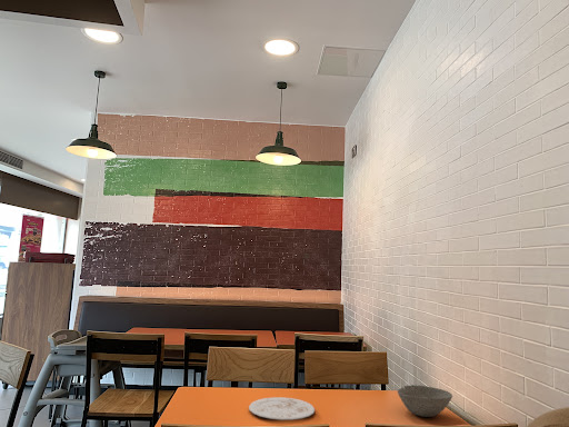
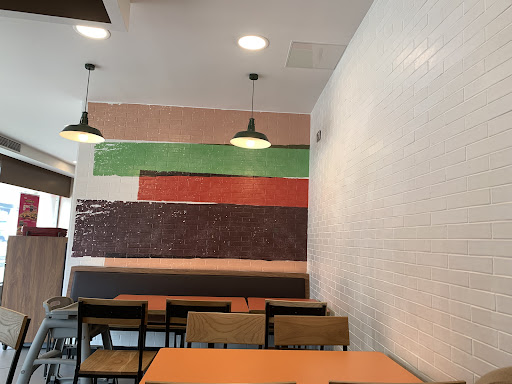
- bowl [397,384,453,418]
- plate [248,396,316,420]
